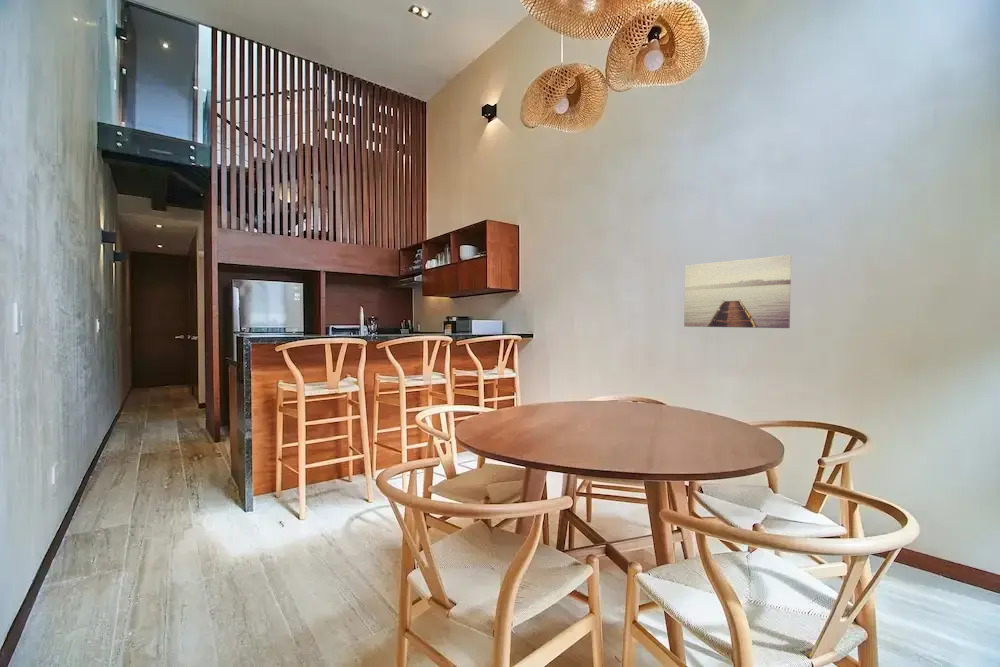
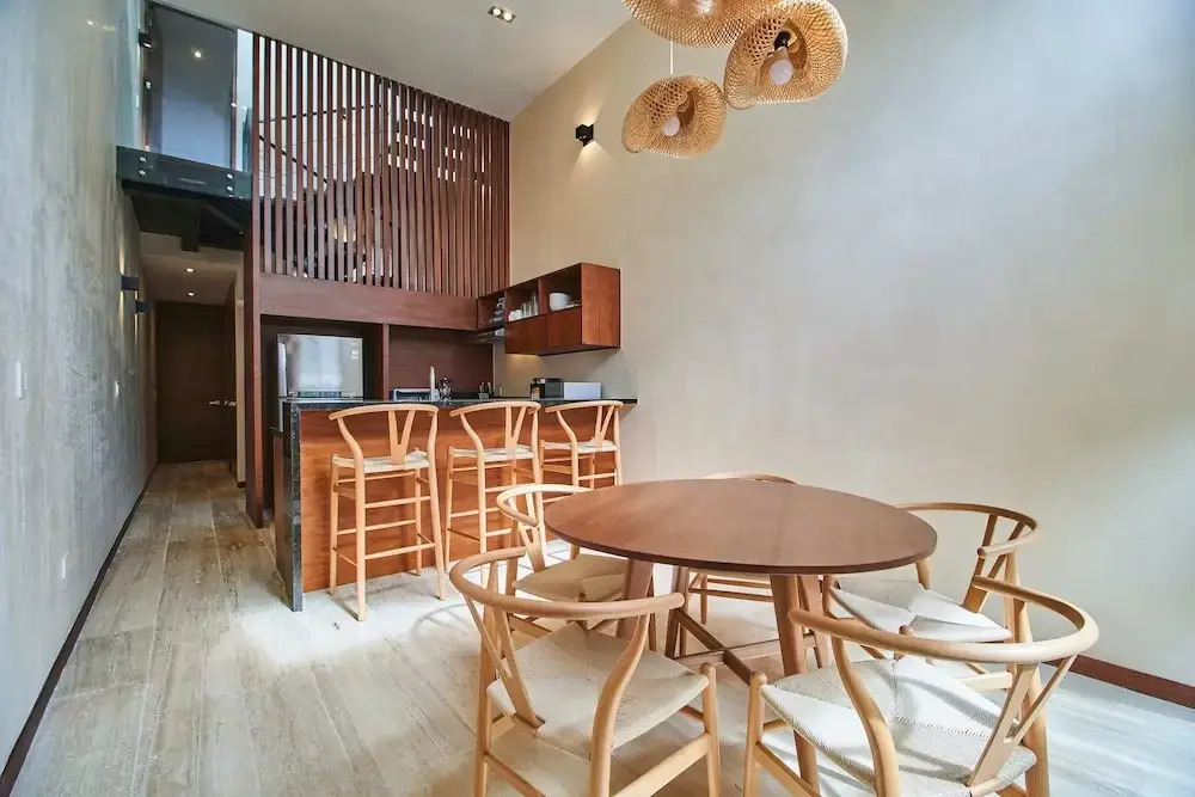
- wall art [683,254,793,329]
